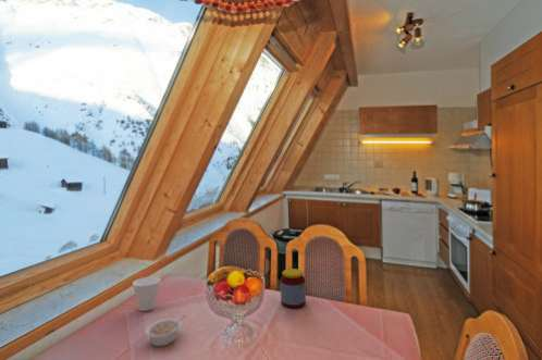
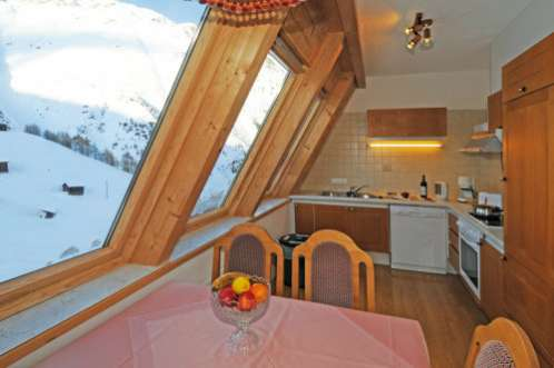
- jar [280,268,307,309]
- legume [145,314,187,347]
- cup [132,275,161,312]
